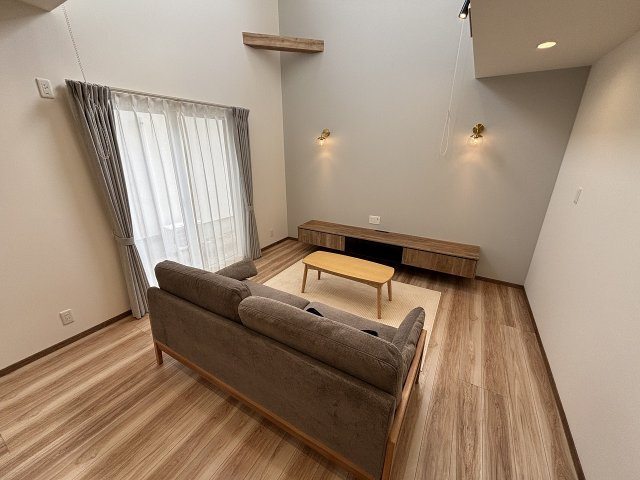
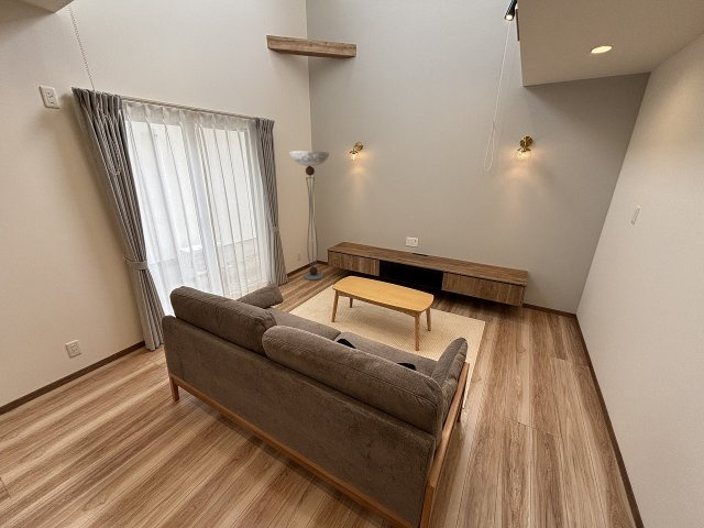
+ floor lamp [288,150,330,280]
